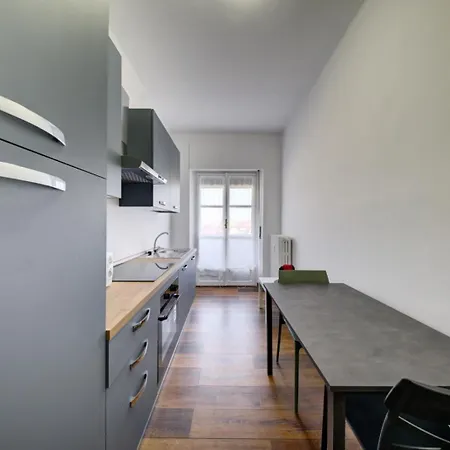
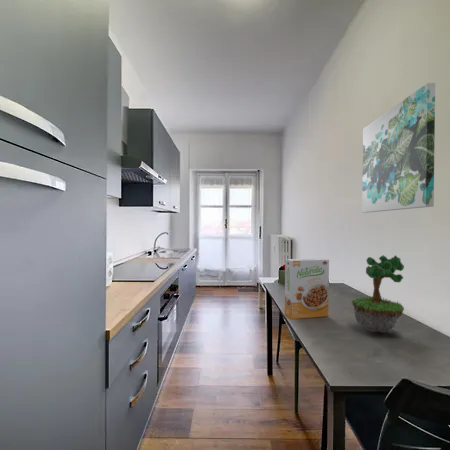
+ cereal box [284,258,330,320]
+ plant [351,254,405,334]
+ wall art [361,82,436,214]
